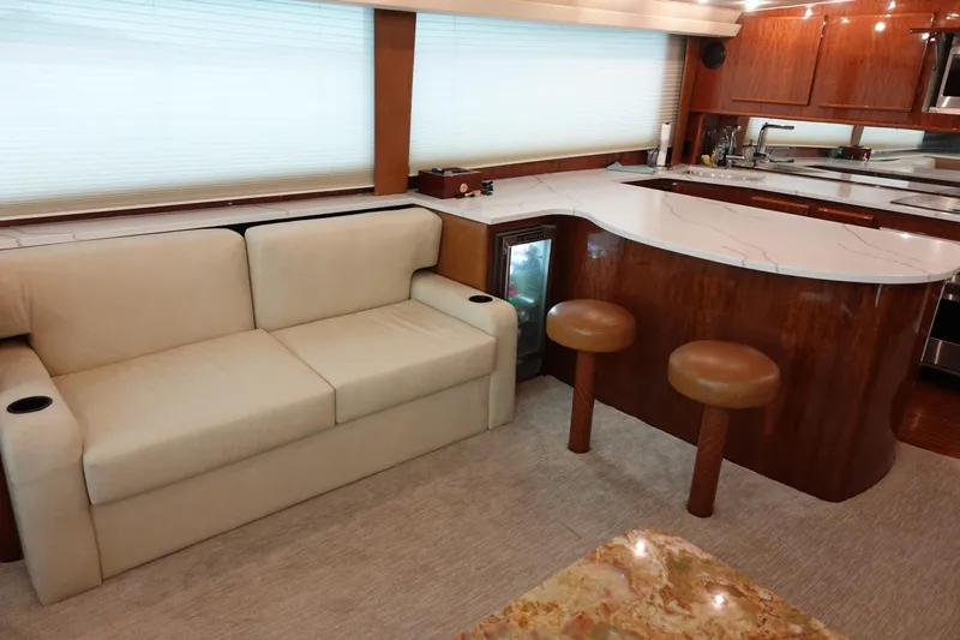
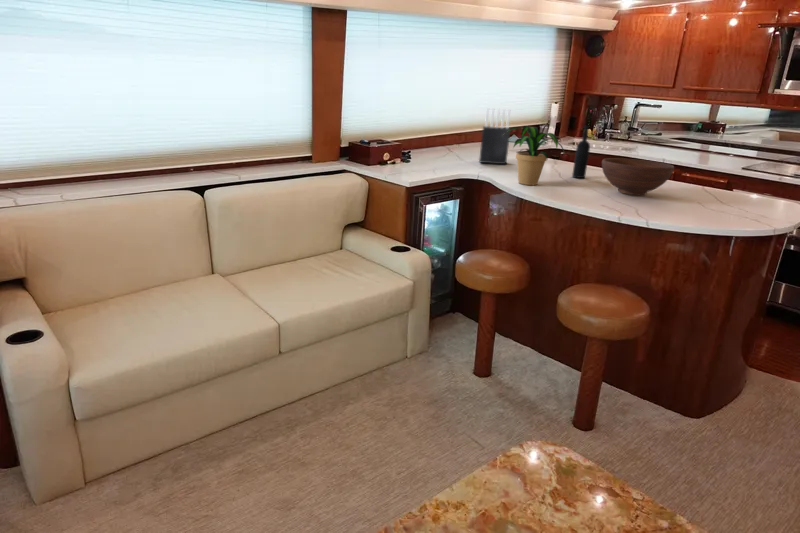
+ fruit bowl [601,157,675,196]
+ potted plant [503,125,565,186]
+ wine bottle [571,125,591,179]
+ knife block [478,107,512,166]
